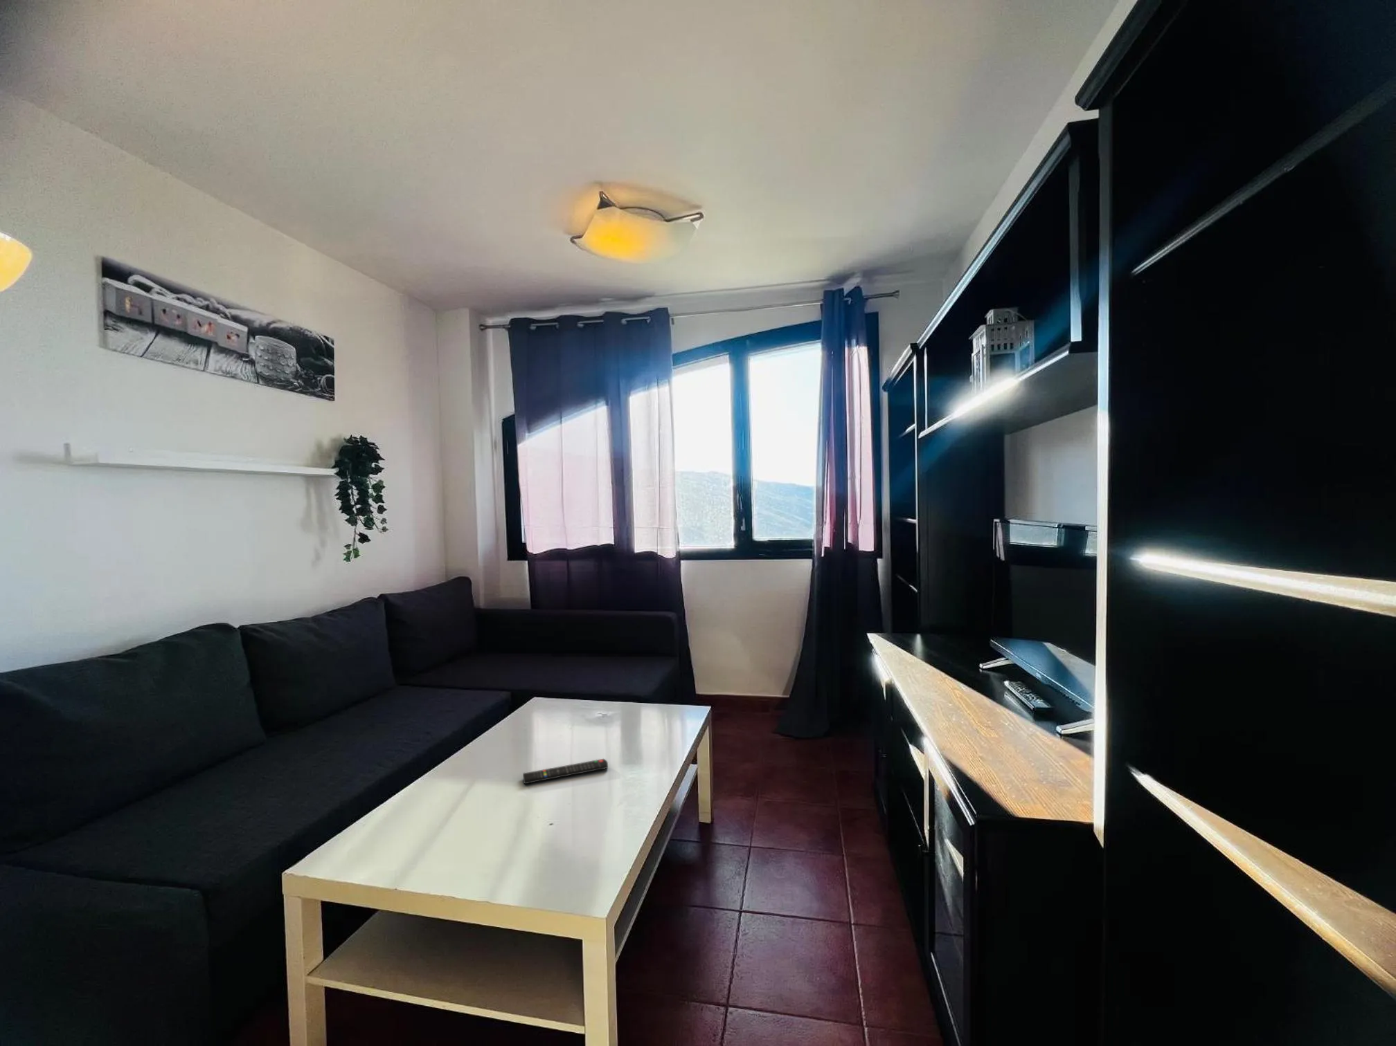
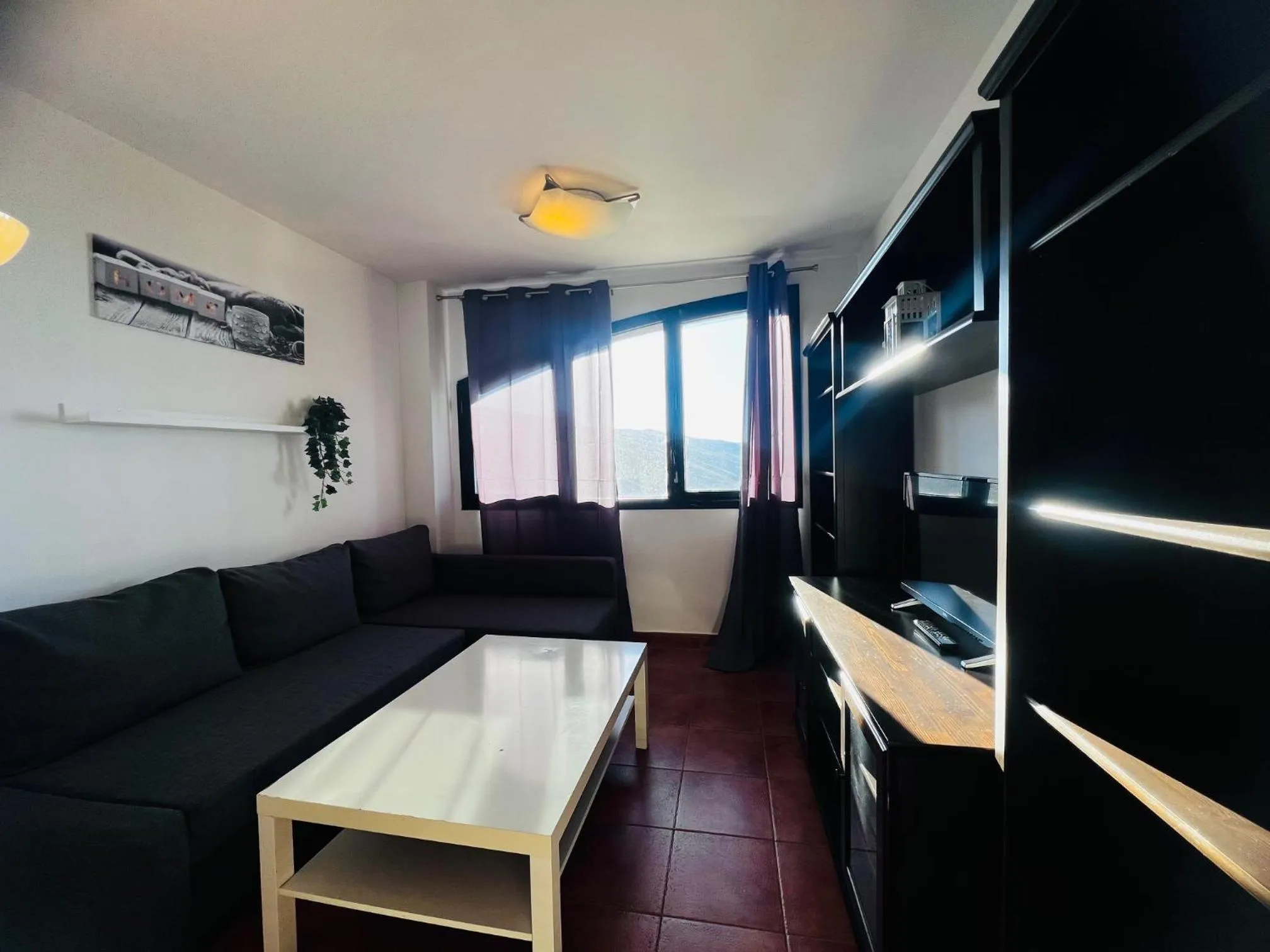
- remote control [522,758,609,785]
